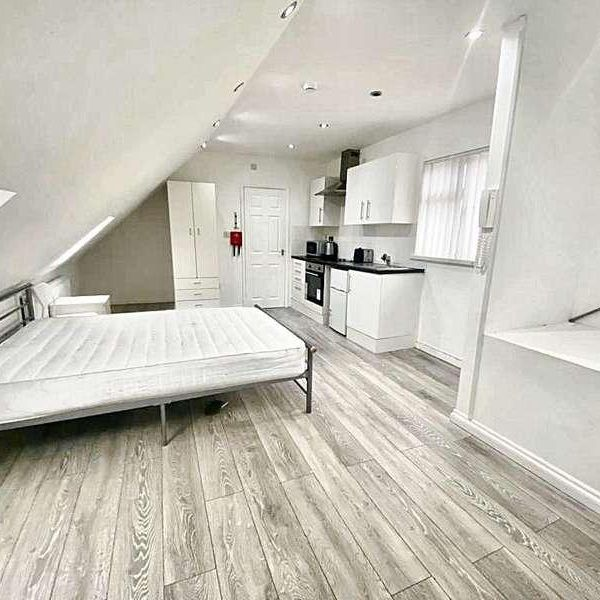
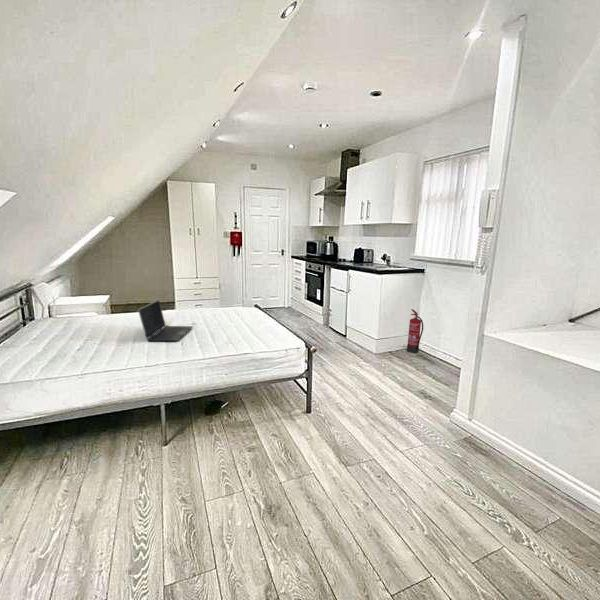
+ laptop computer [137,299,194,342]
+ fire extinguisher [406,308,424,354]
